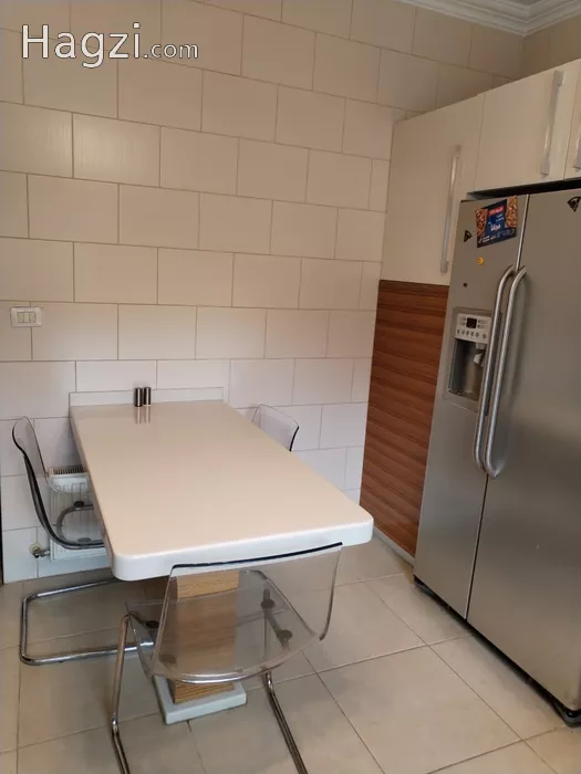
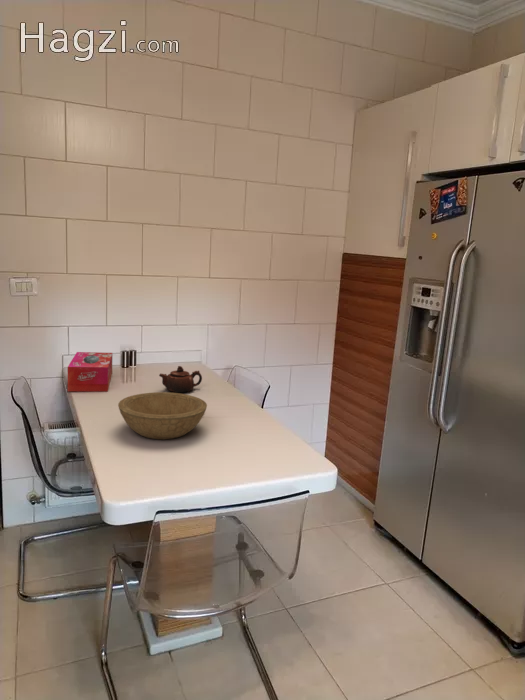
+ tissue box [67,351,113,393]
+ bowl [117,391,208,440]
+ teapot [158,365,203,394]
